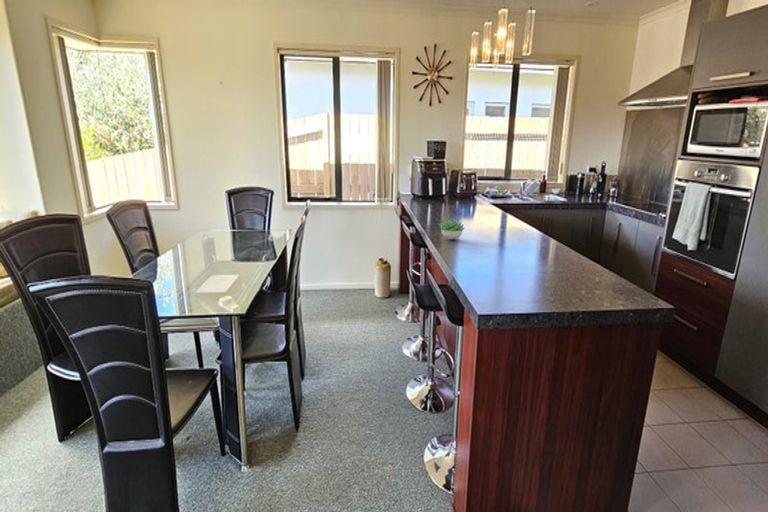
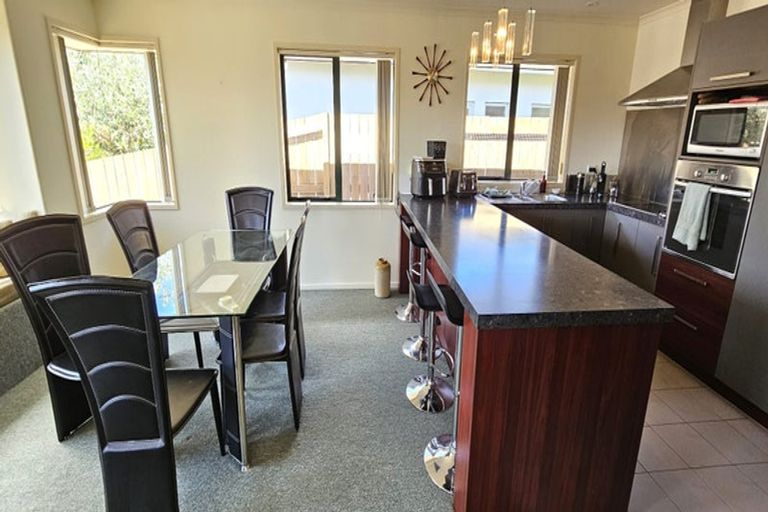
- succulent plant [439,219,465,240]
